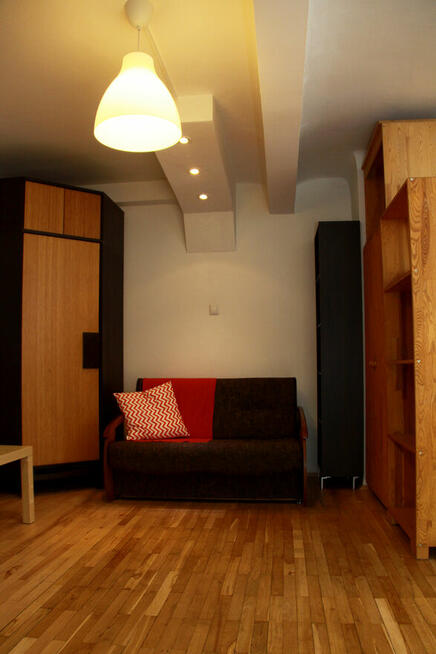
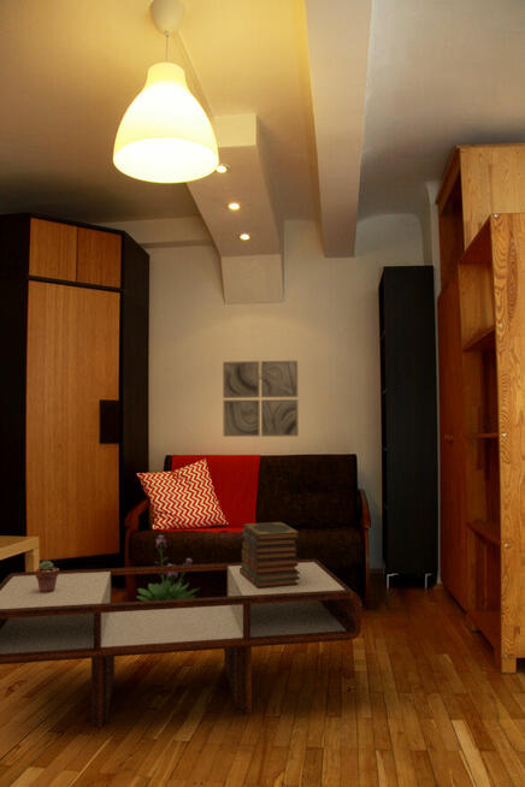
+ book stack [240,521,300,588]
+ potted succulent [35,560,60,593]
+ wall art [222,360,300,438]
+ coffee table [0,558,362,728]
+ potted plant [136,534,200,602]
